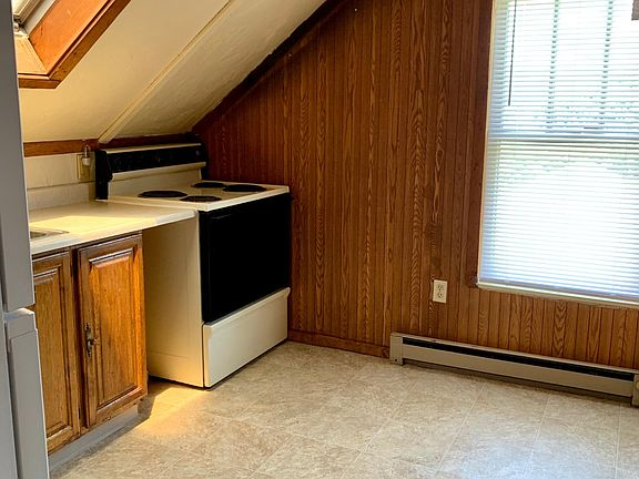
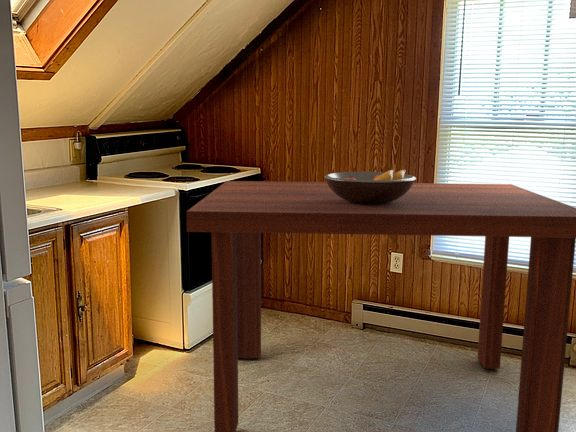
+ dining table [185,180,576,432]
+ fruit bowl [323,168,417,204]
